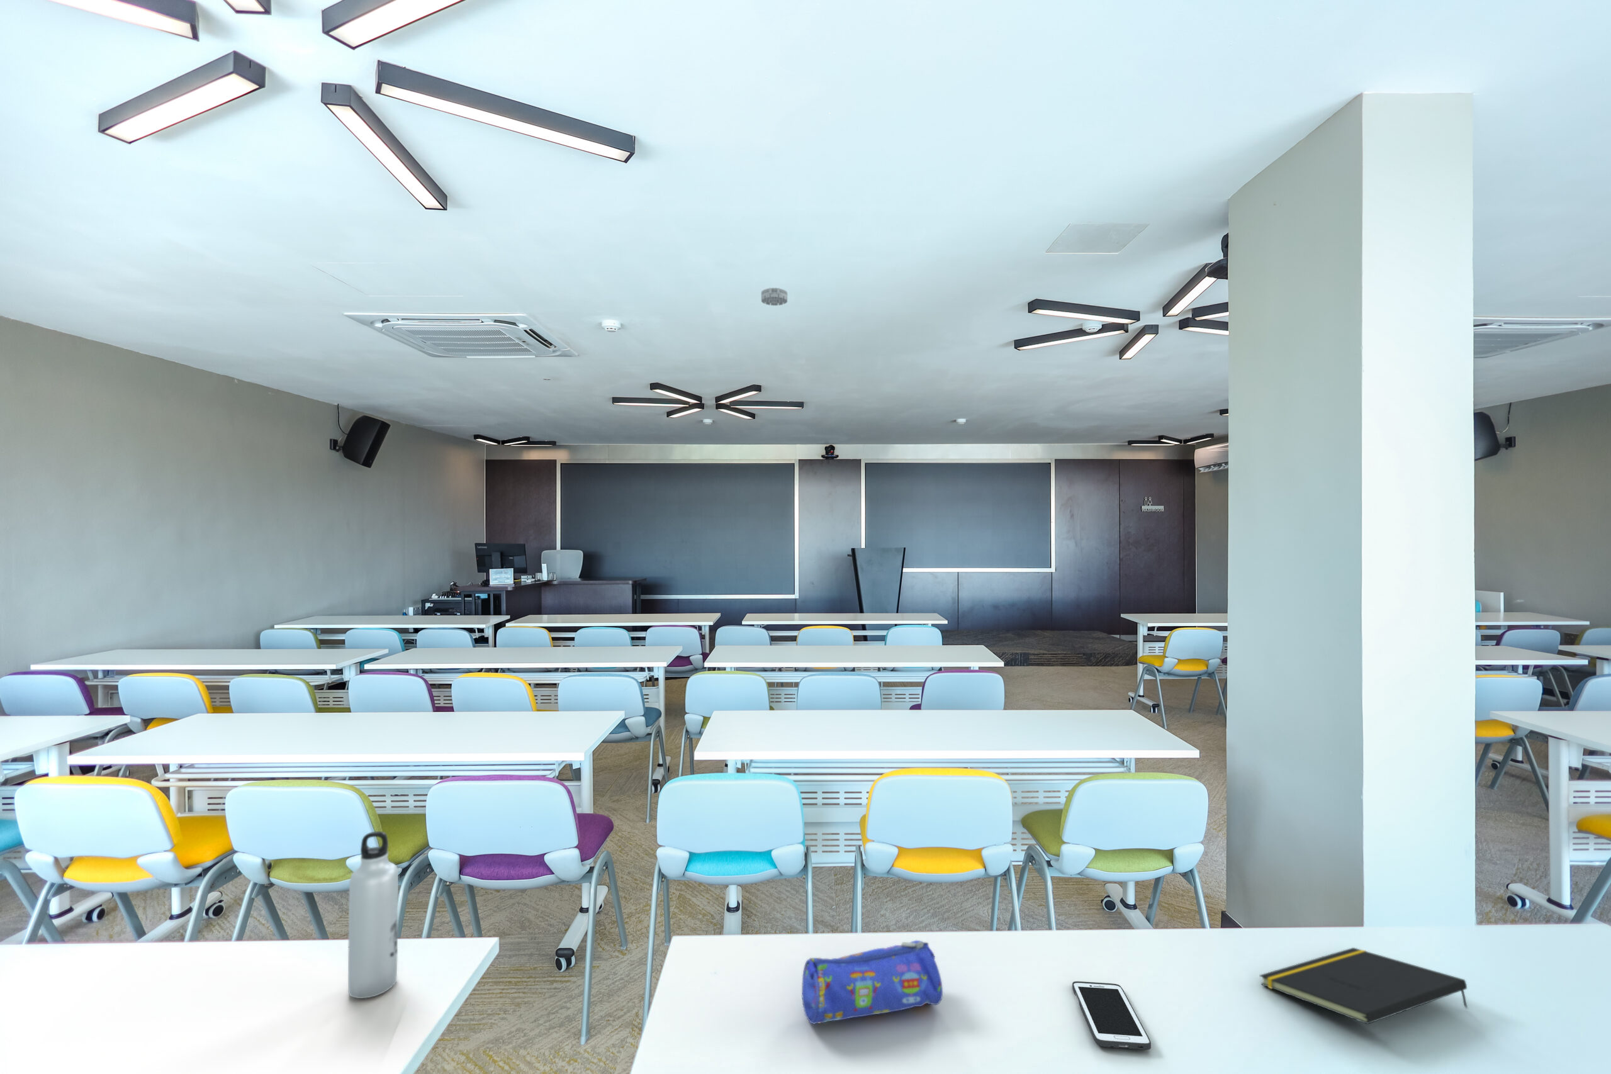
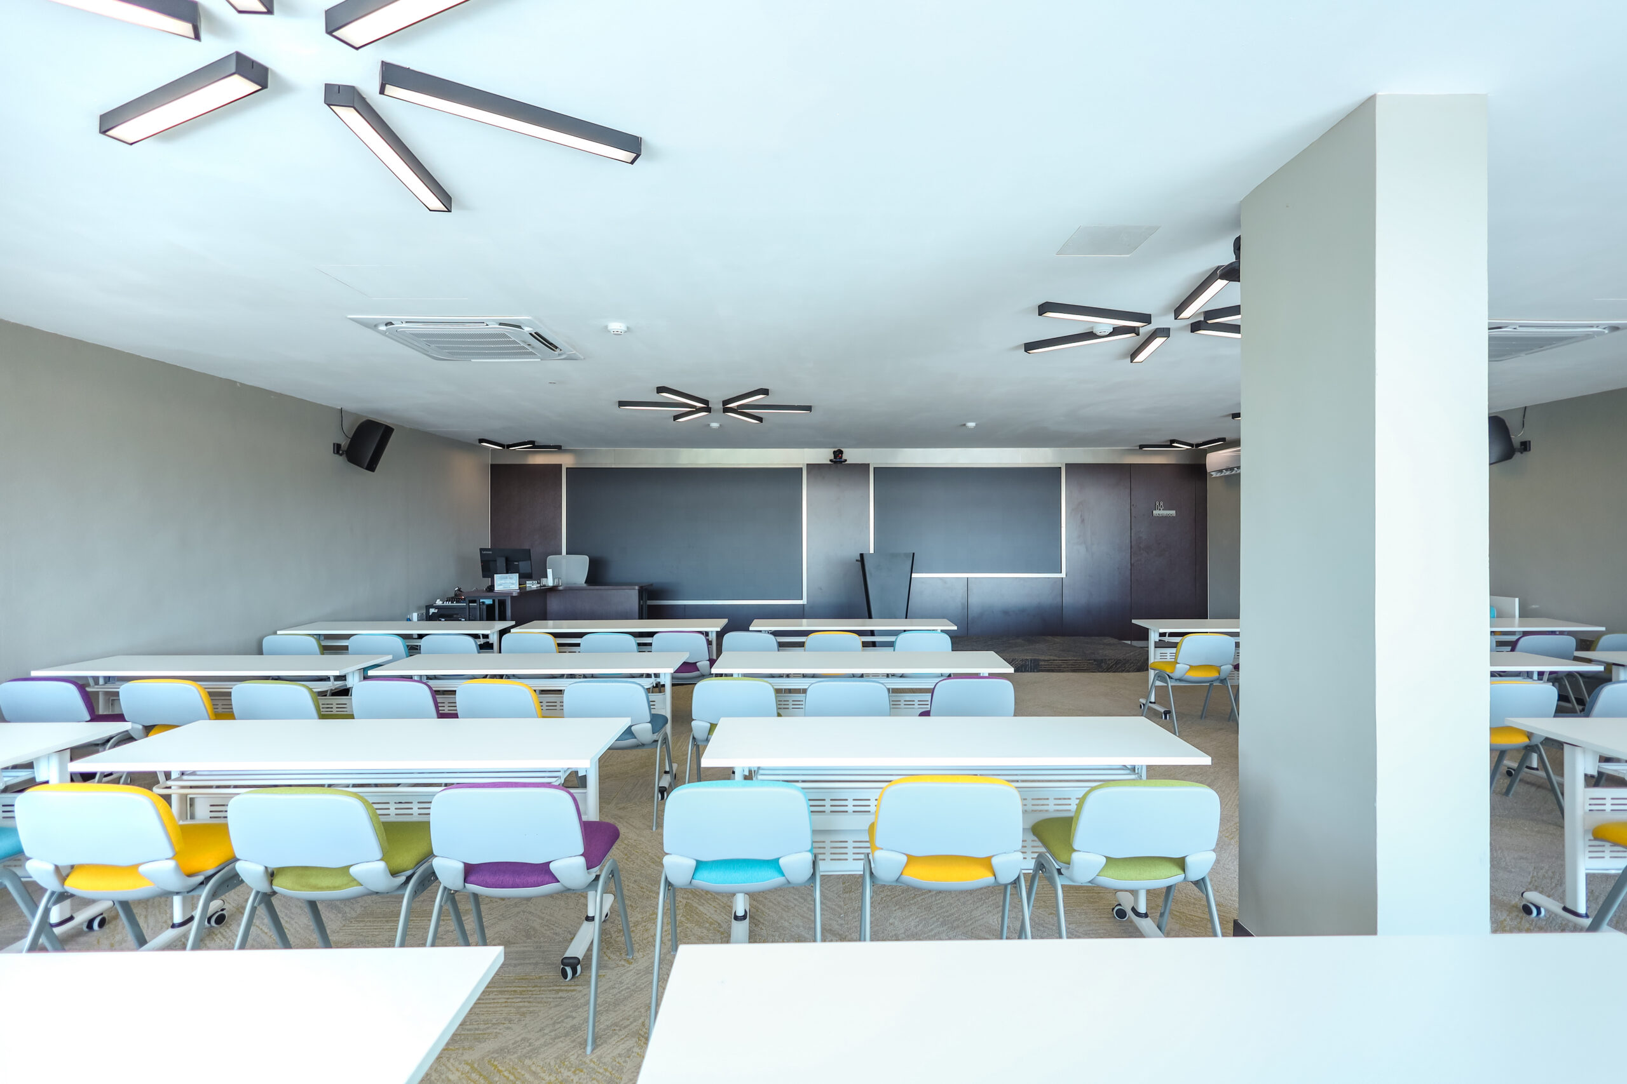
- water bottle [348,831,399,1000]
- pencil case [801,940,943,1025]
- cell phone [1072,981,1152,1050]
- smoke detector [761,286,788,307]
- notepad [1259,947,1468,1025]
